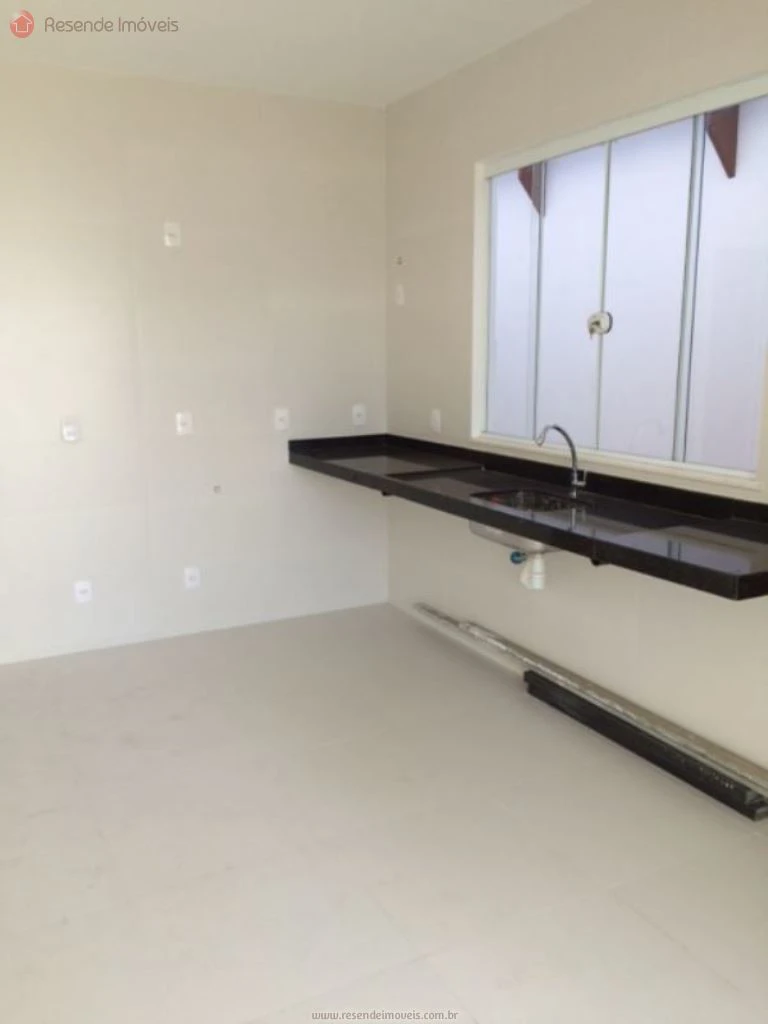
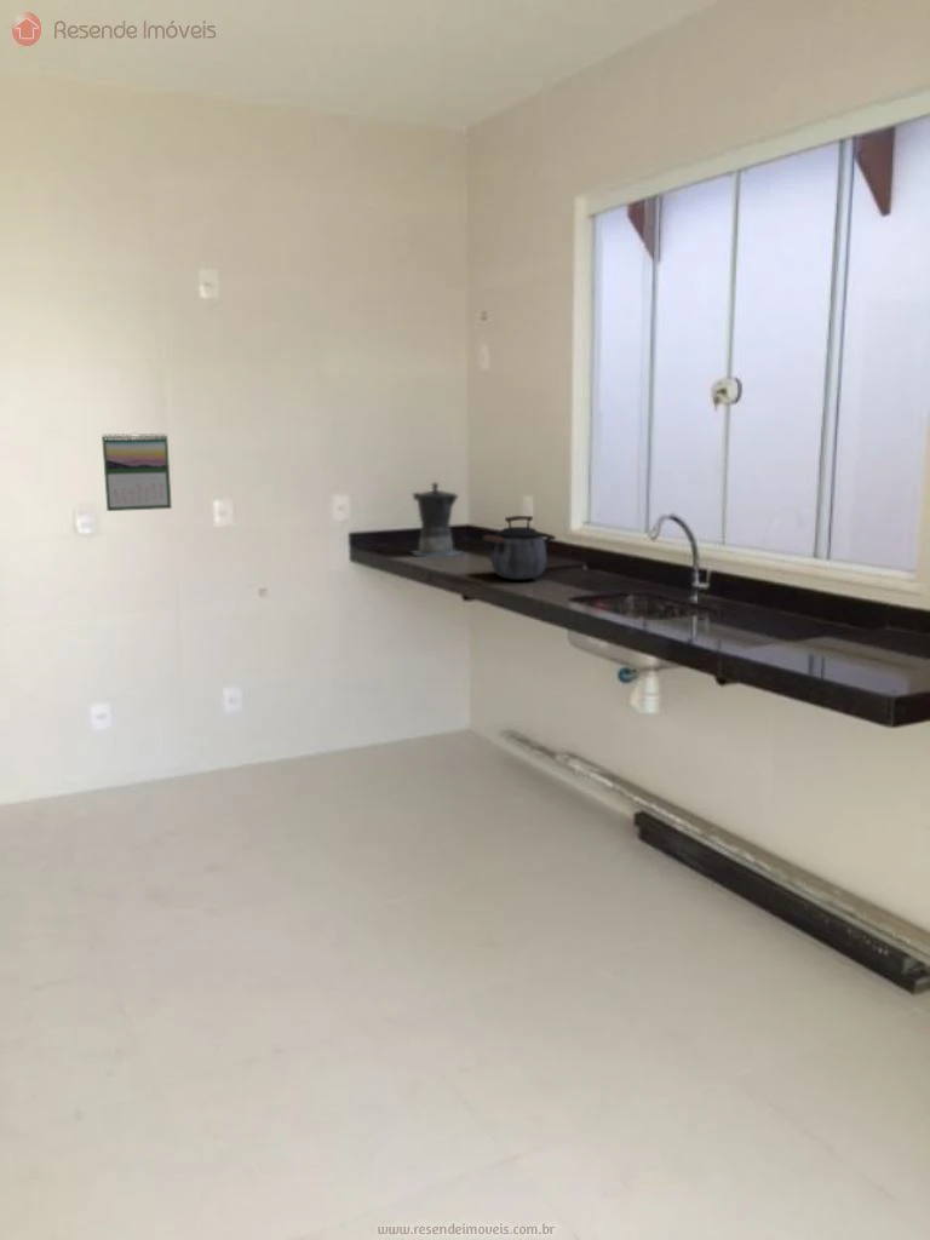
+ coffee maker [412,482,464,558]
+ calendar [101,431,173,512]
+ kettle [481,515,557,581]
